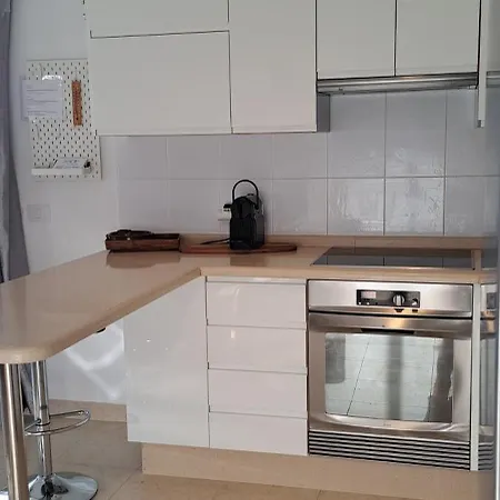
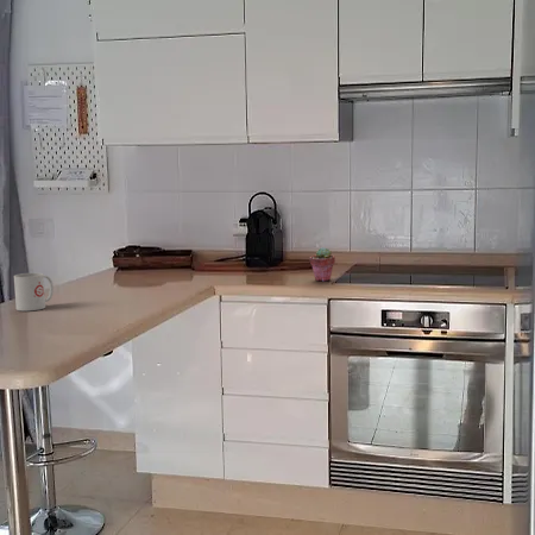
+ potted succulent [309,246,336,282]
+ mug [13,272,55,311]
